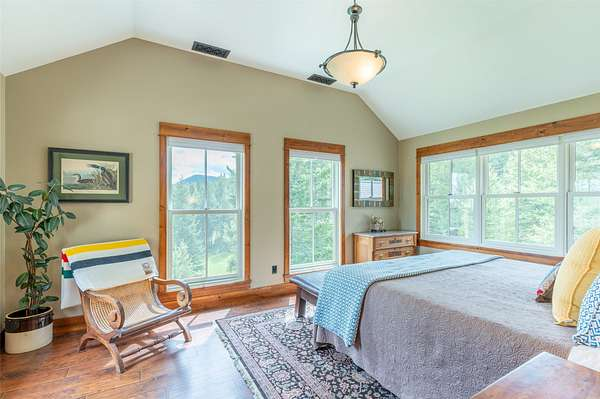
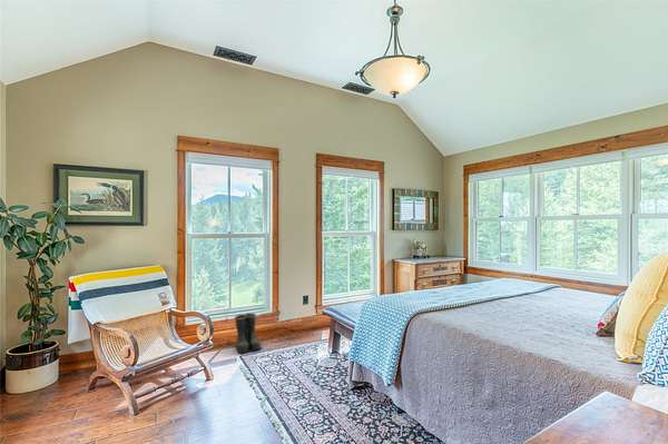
+ boots [234,313,264,355]
